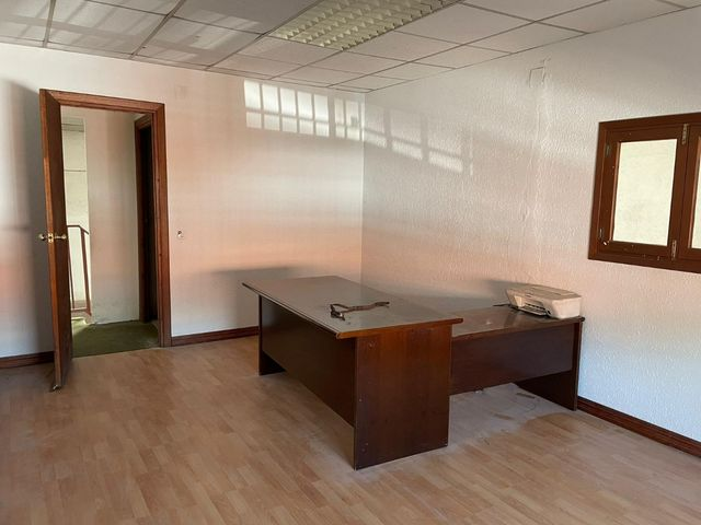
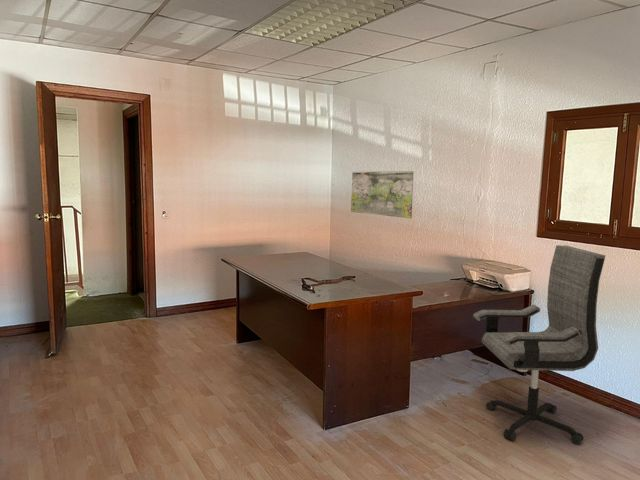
+ map [350,170,414,219]
+ office chair [472,244,607,445]
